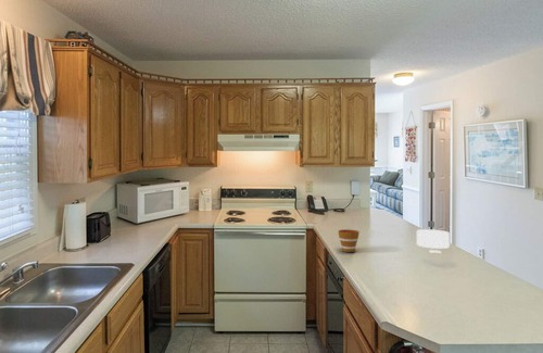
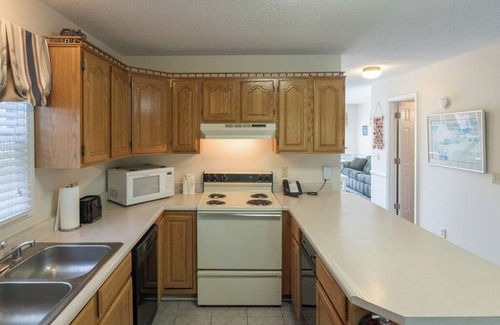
- bowl [416,228,451,254]
- cup [338,228,361,253]
